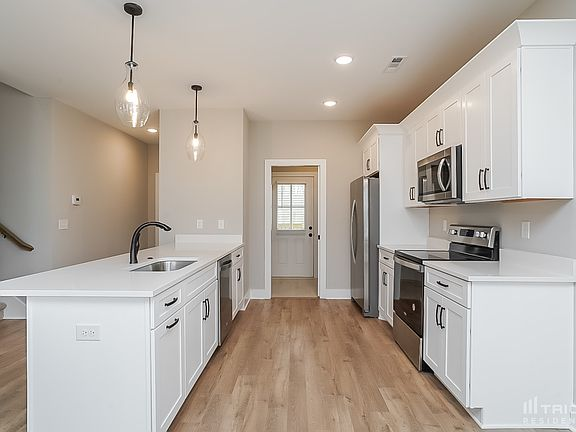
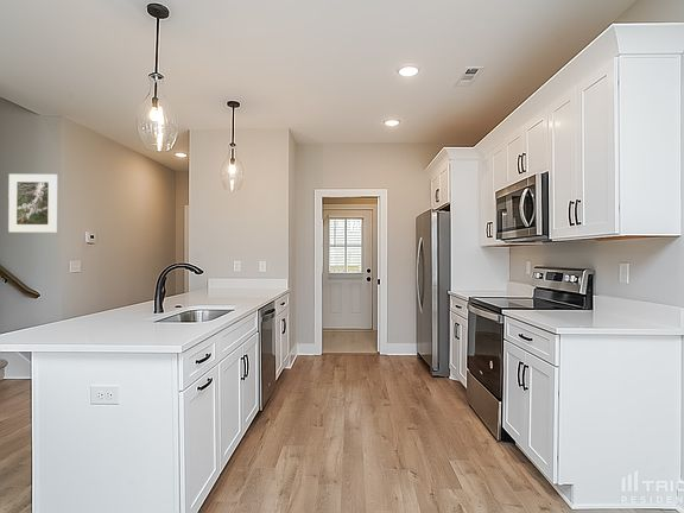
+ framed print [7,173,58,234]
